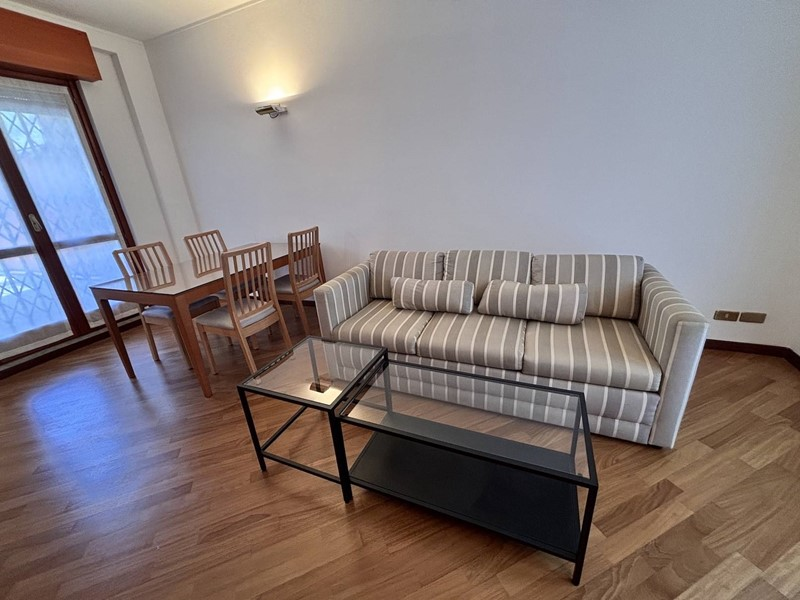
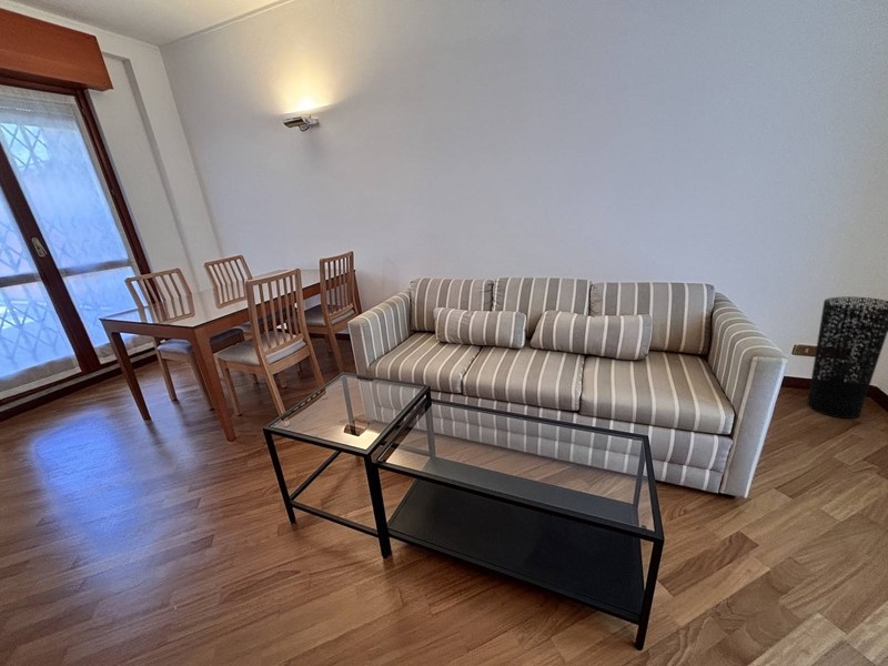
+ umbrella stand [806,296,888,420]
